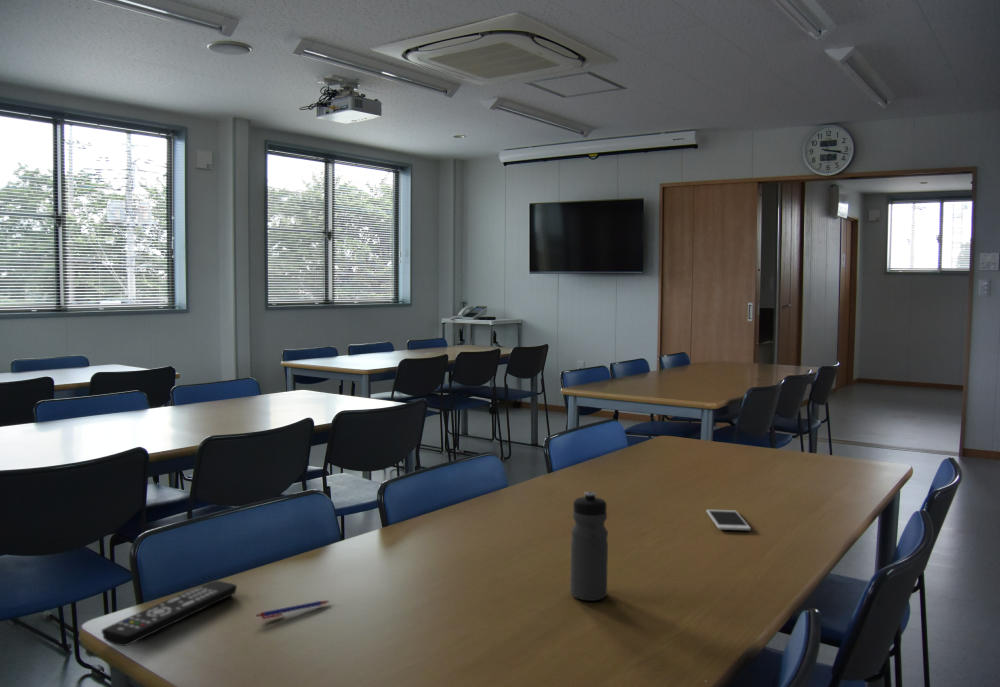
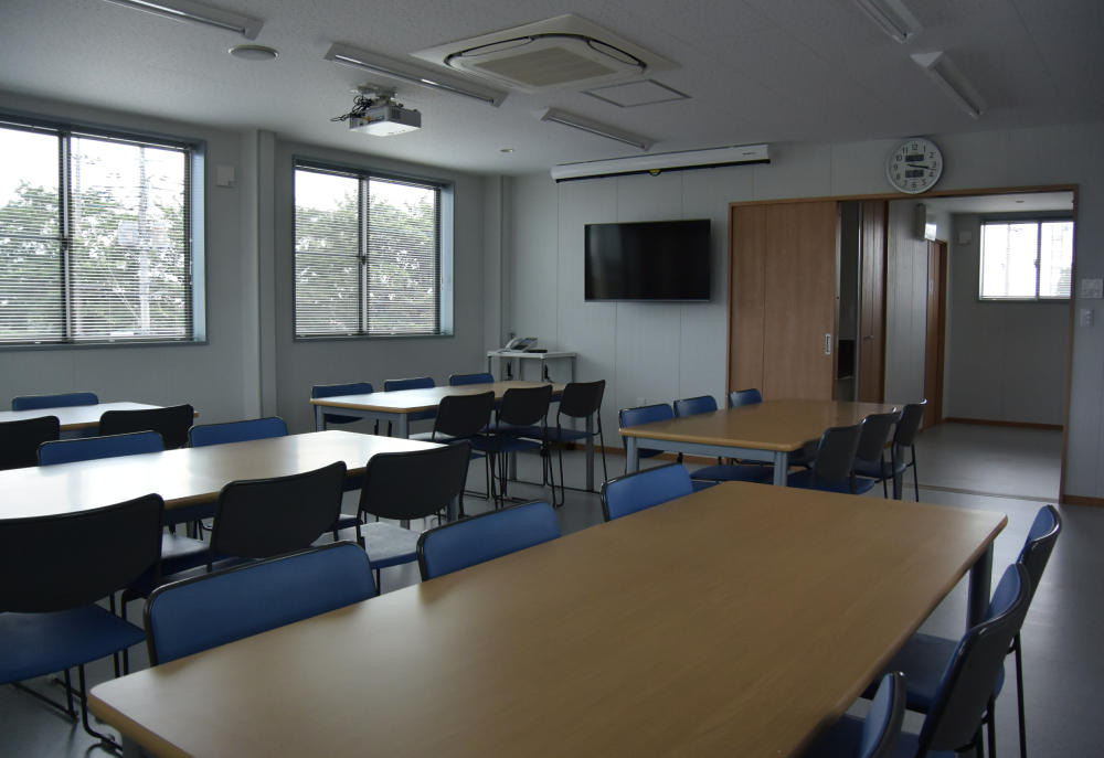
- pen [255,600,331,620]
- cell phone [705,509,752,531]
- water bottle [569,491,609,602]
- remote control [101,580,238,647]
